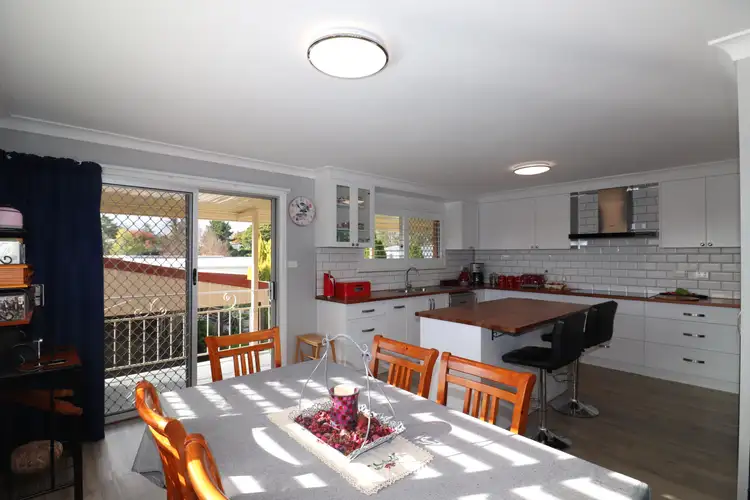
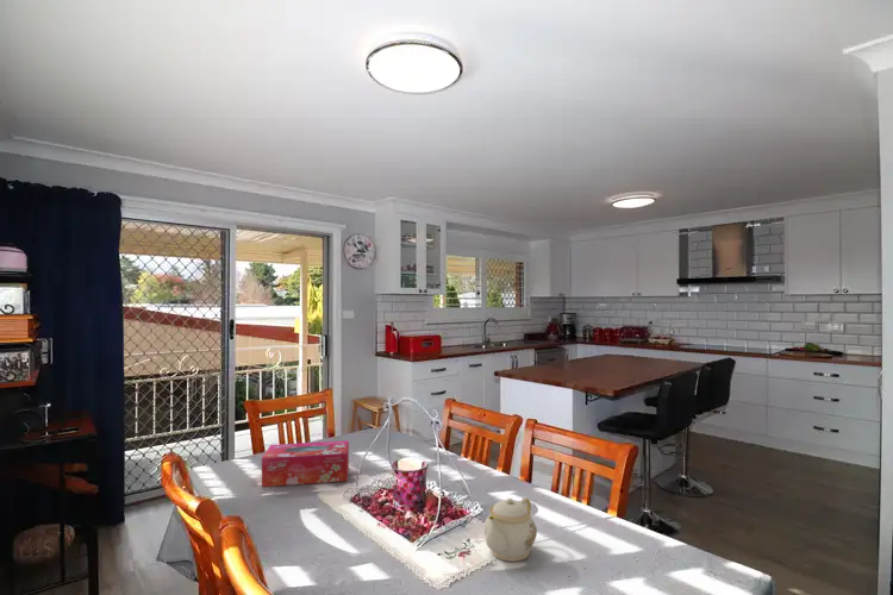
+ tissue box [261,439,350,488]
+ teapot [482,496,538,563]
